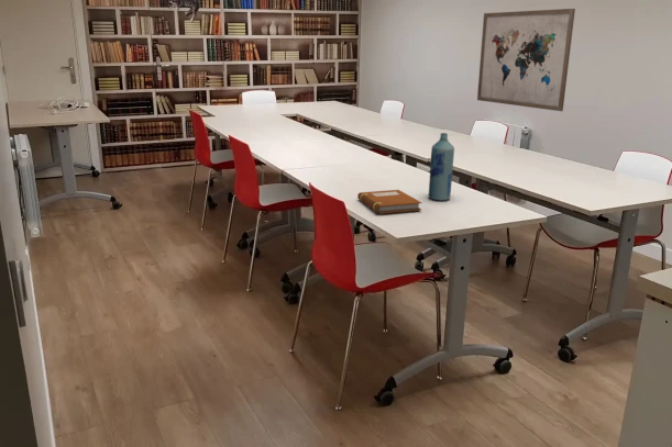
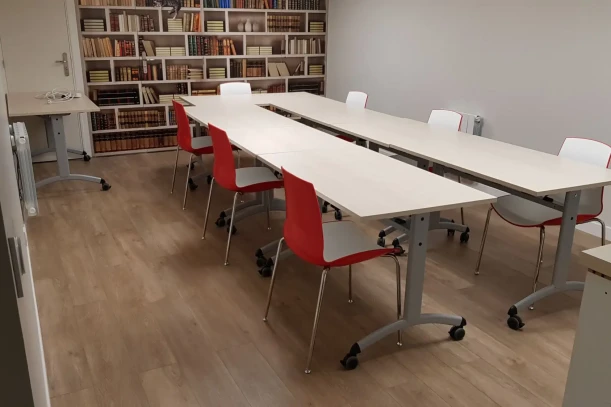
- wall art [476,8,576,112]
- bottle [427,132,455,202]
- notebook [356,189,422,214]
